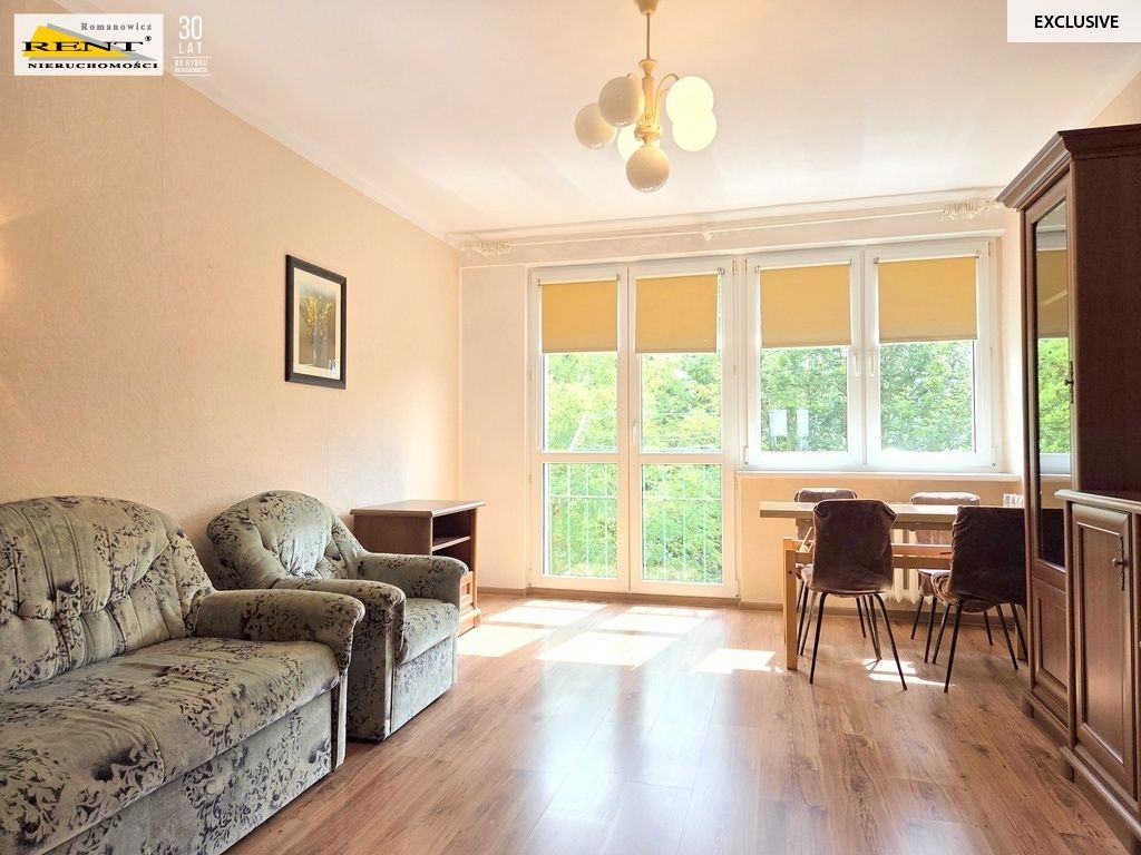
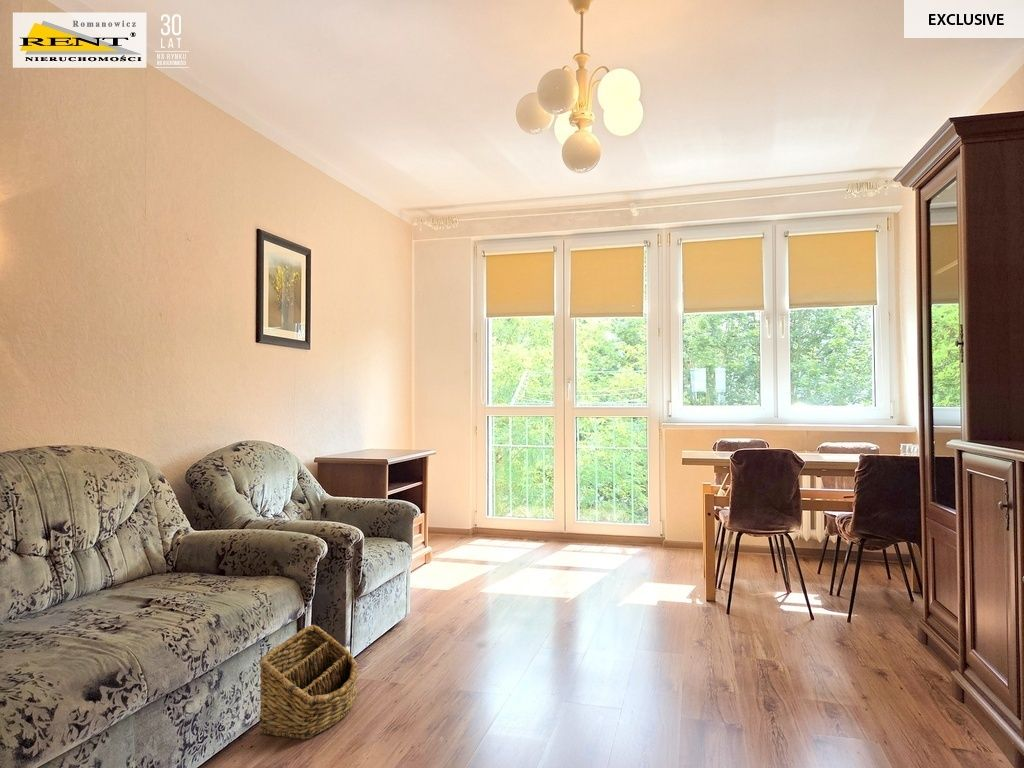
+ basket [258,624,358,740]
